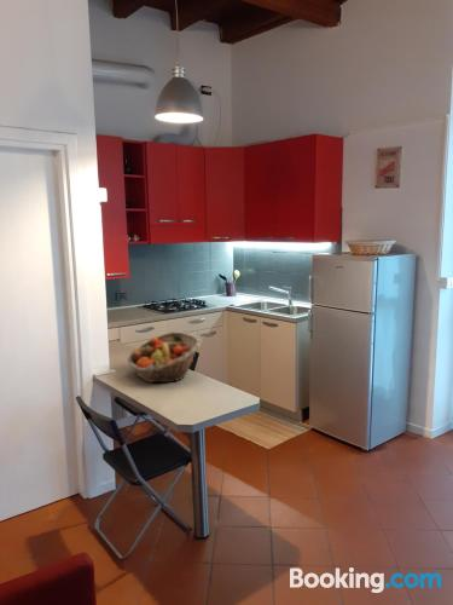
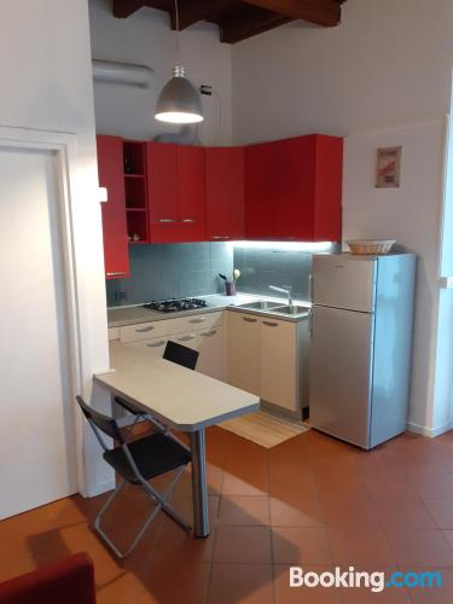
- fruit basket [127,332,202,384]
